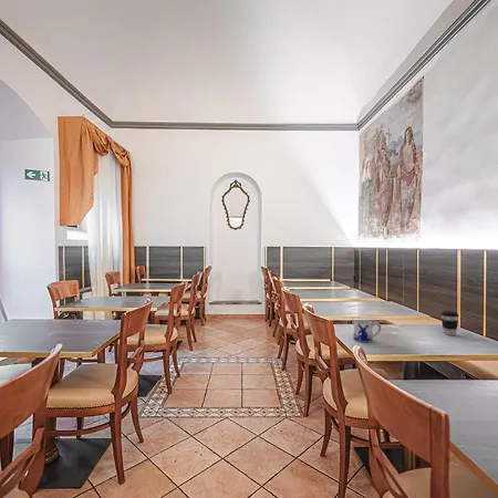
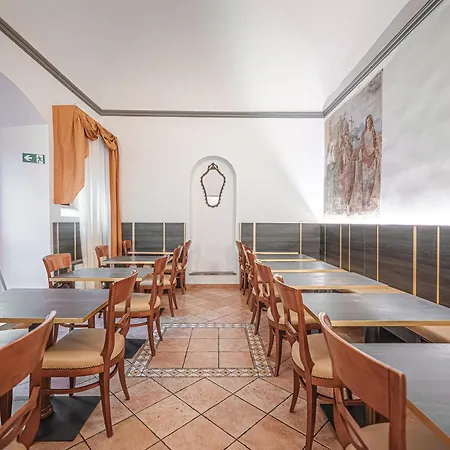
- mug [353,319,382,343]
- coffee cup [440,310,460,336]
